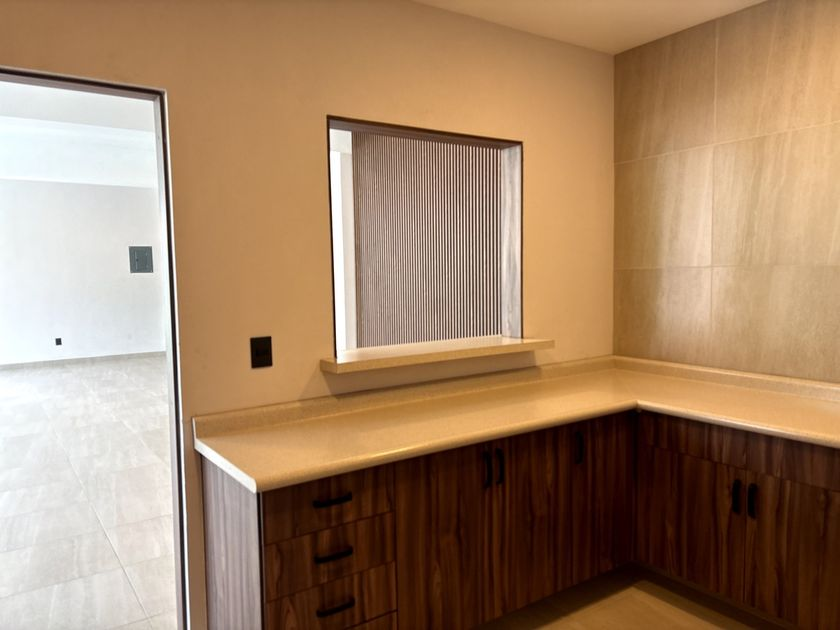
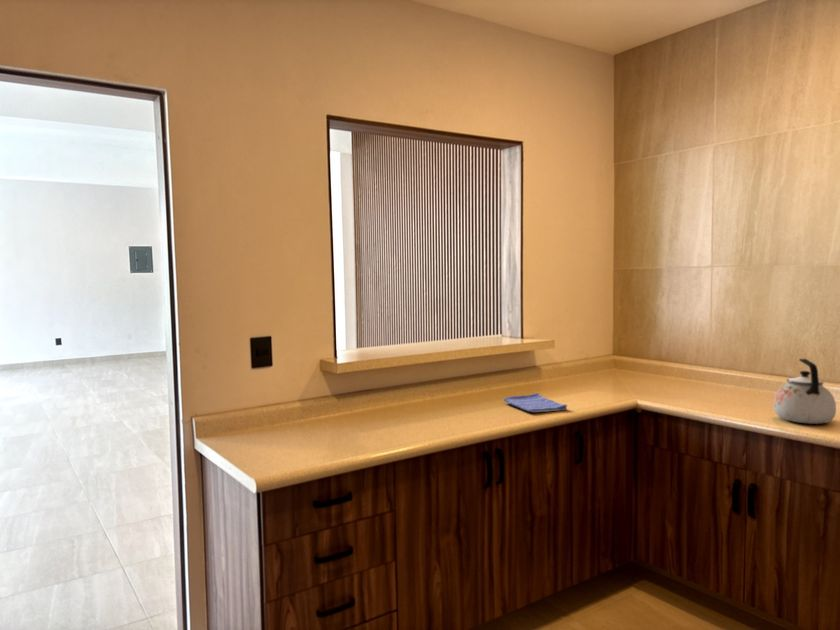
+ dish towel [503,392,568,413]
+ kettle [773,358,837,425]
